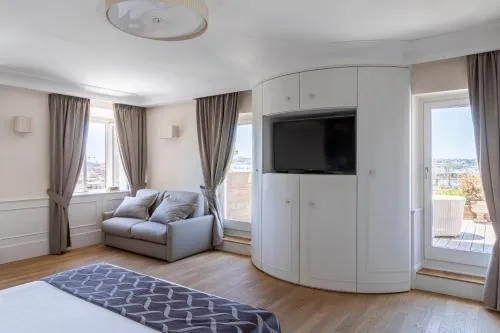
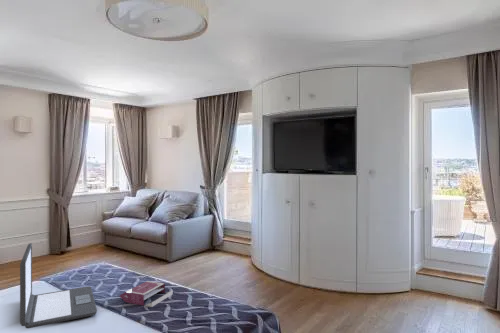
+ book [119,280,173,308]
+ laptop [19,242,98,329]
